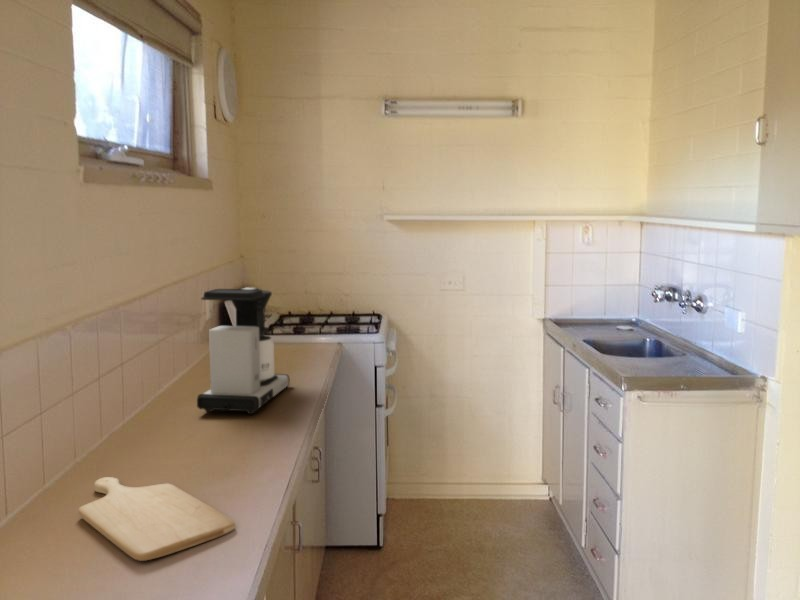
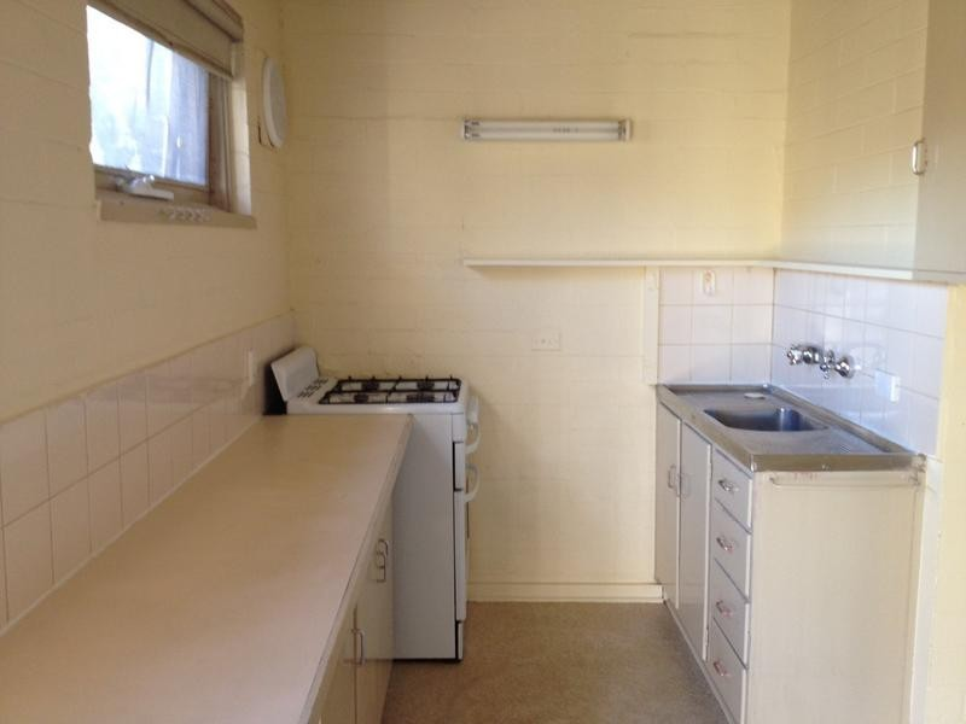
- chopping board [77,476,236,562]
- coffee maker [196,286,291,415]
